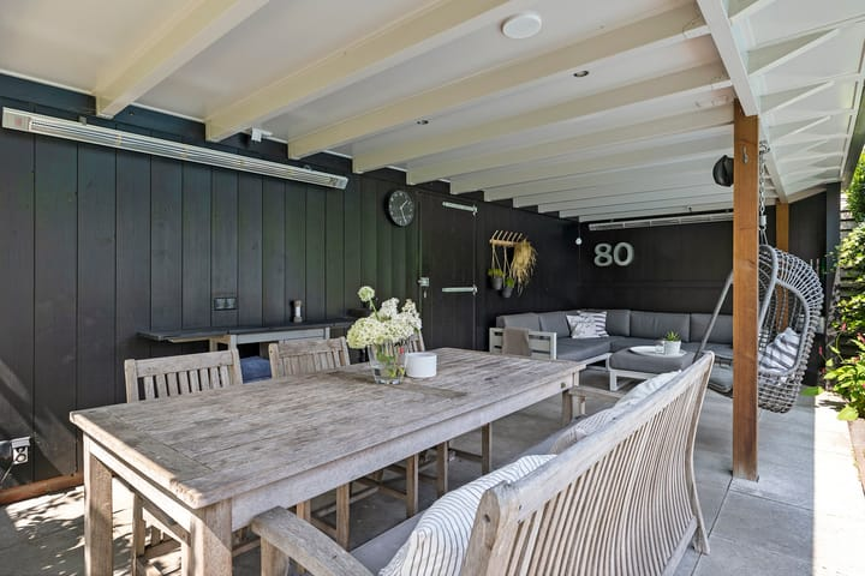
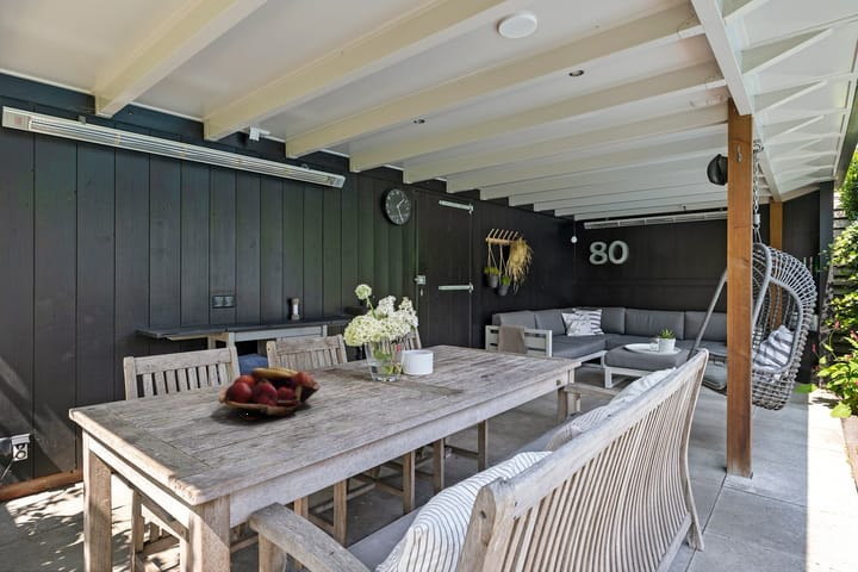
+ fruit basket [218,366,322,421]
